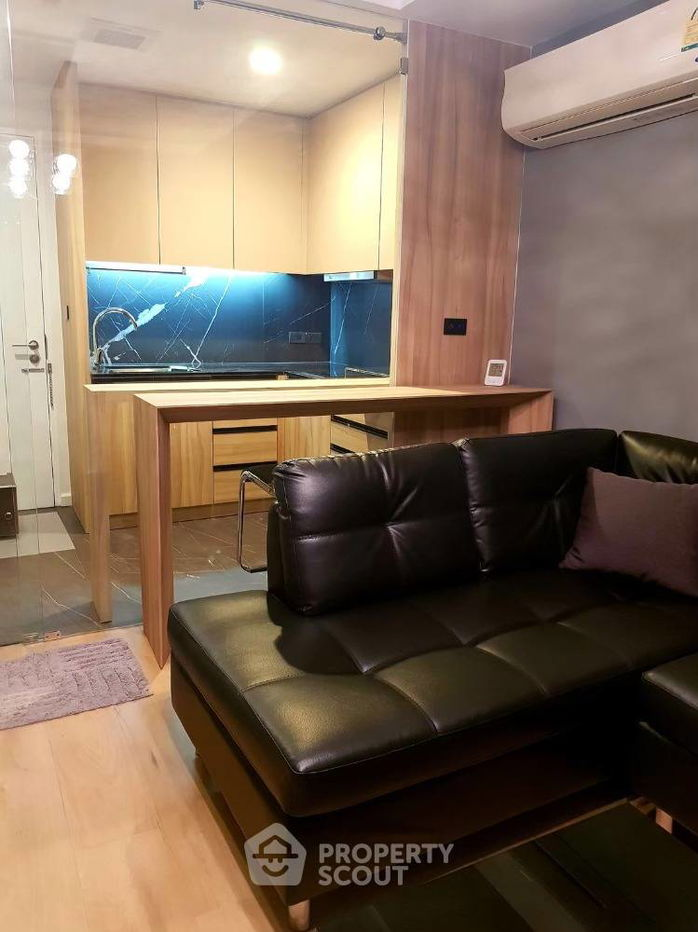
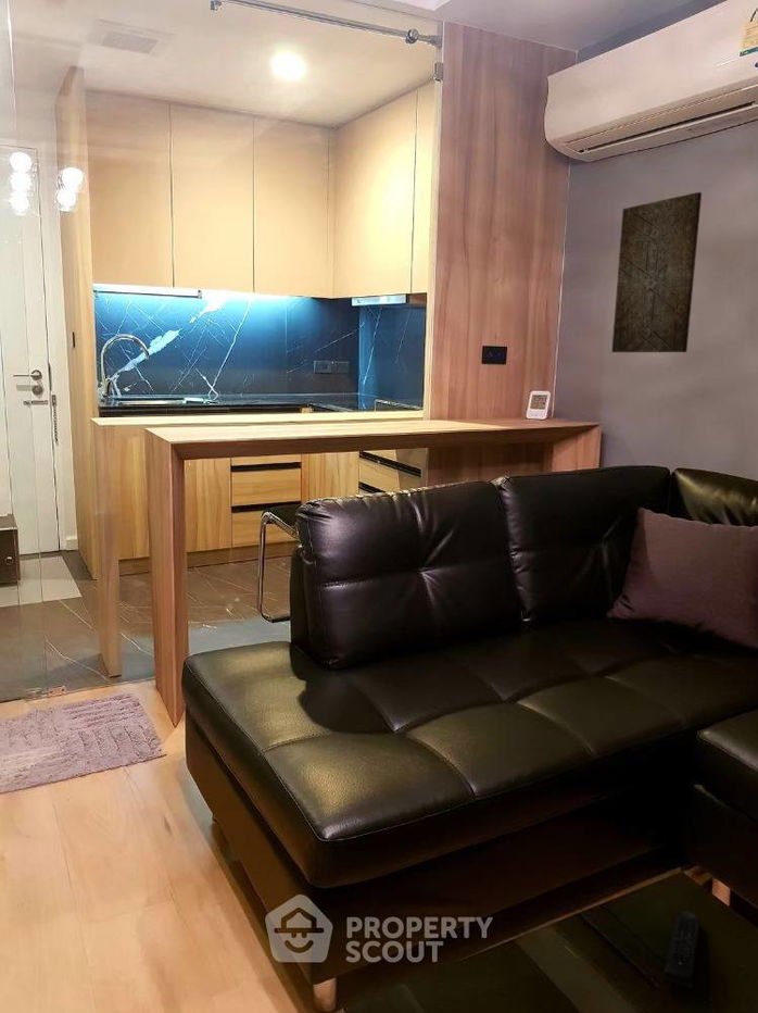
+ wall art [610,191,703,353]
+ remote control [662,911,702,988]
